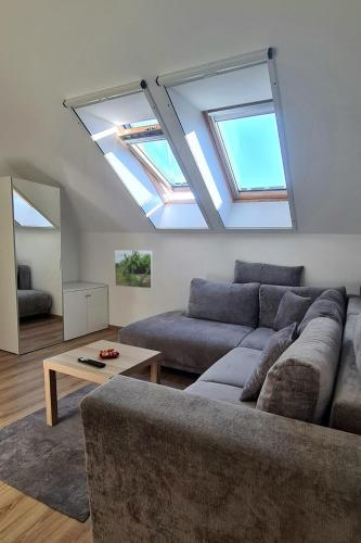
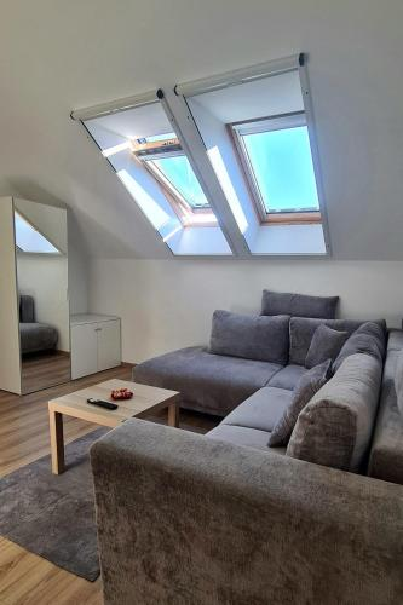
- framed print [114,249,154,290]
